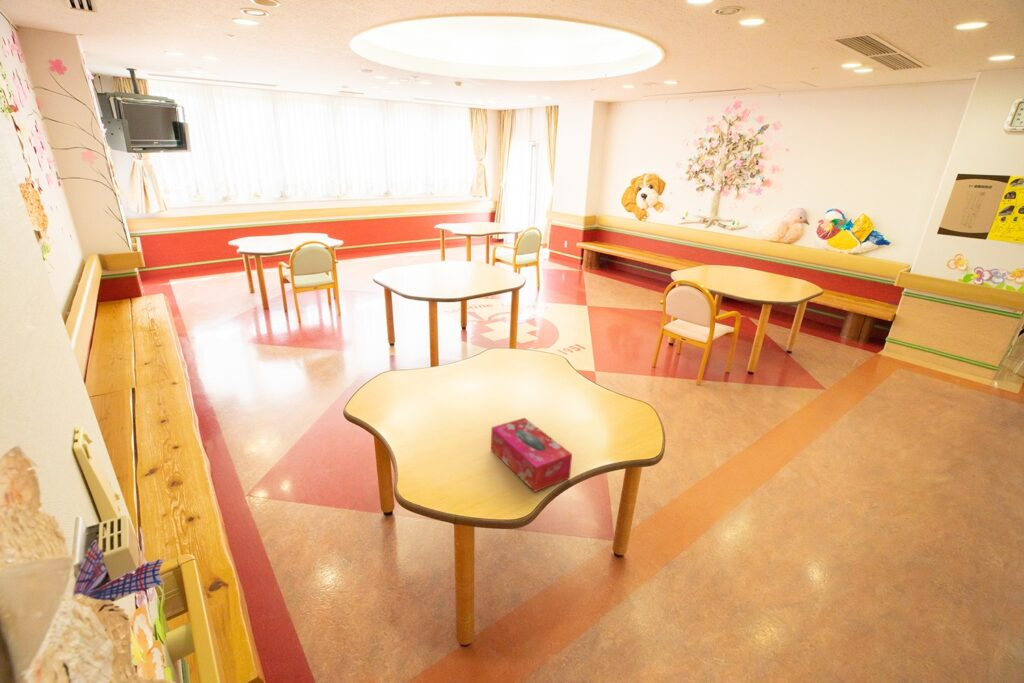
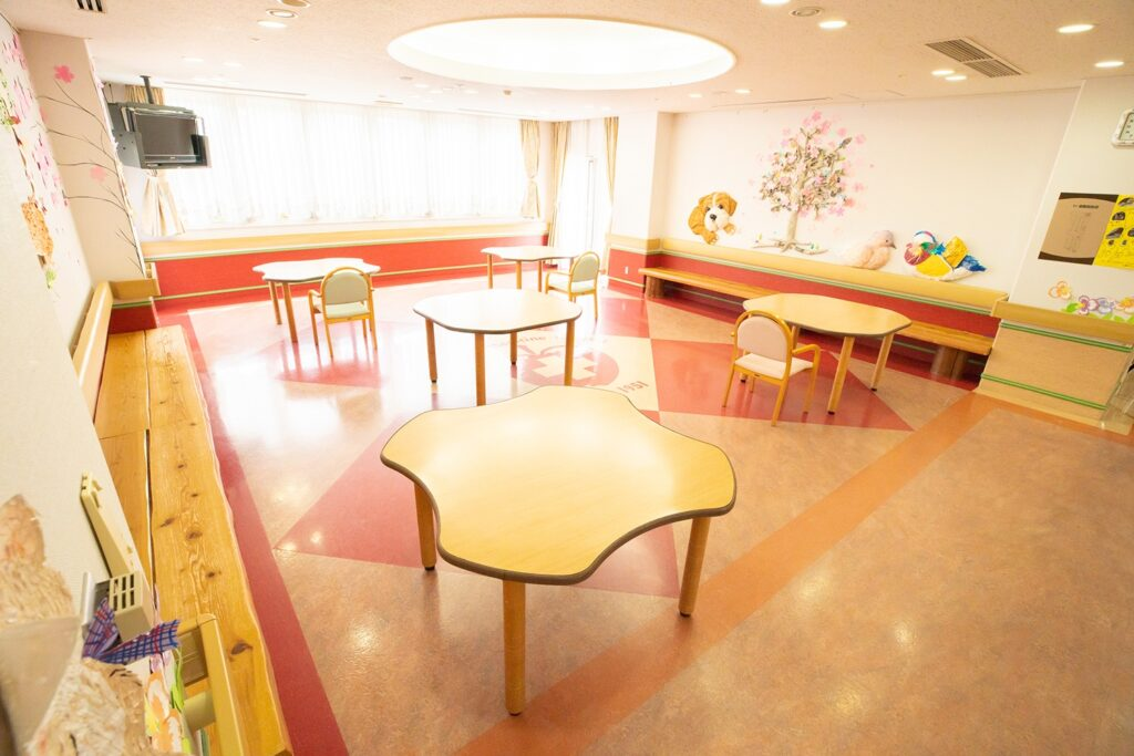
- tissue box [490,417,573,493]
